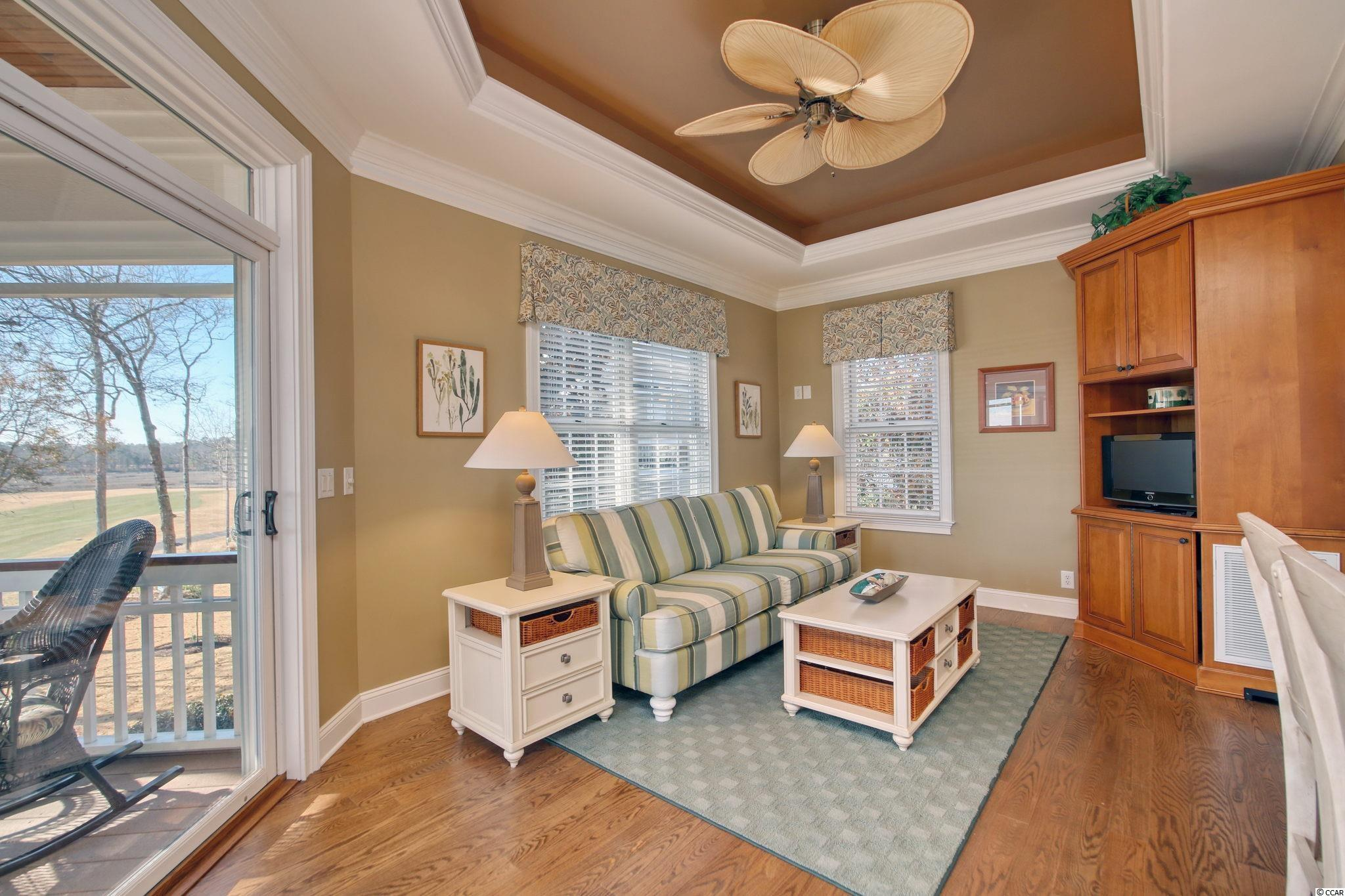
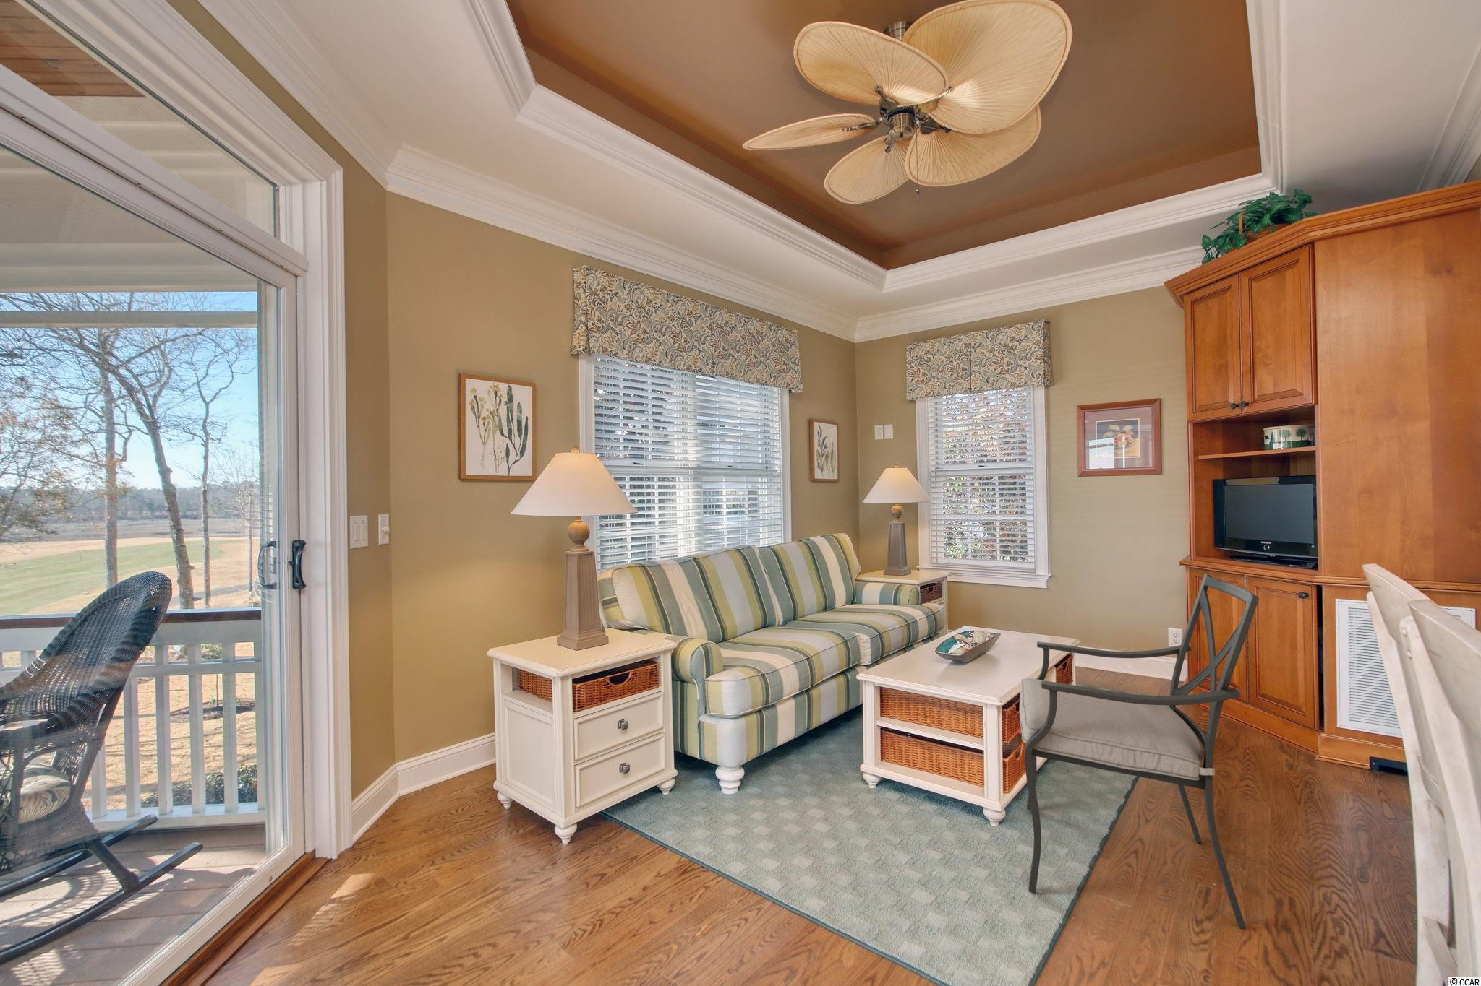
+ chair [1019,573,1260,930]
